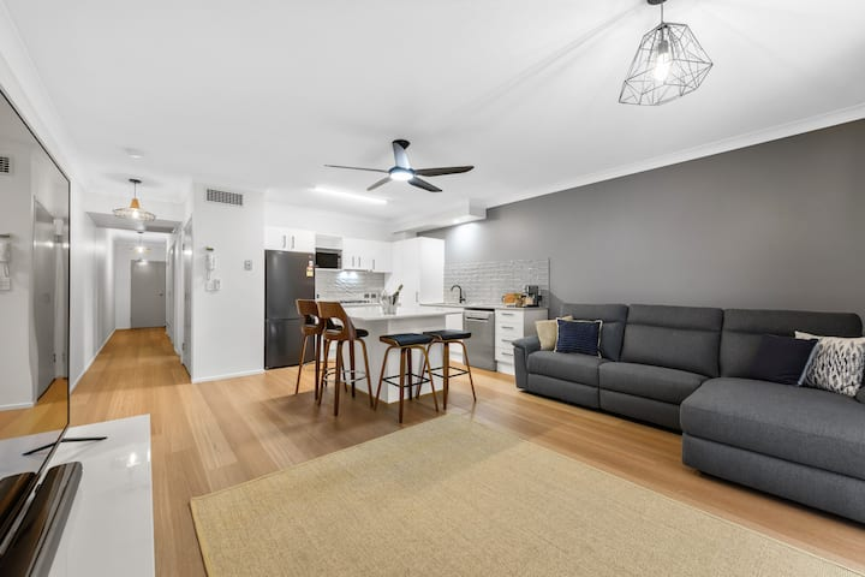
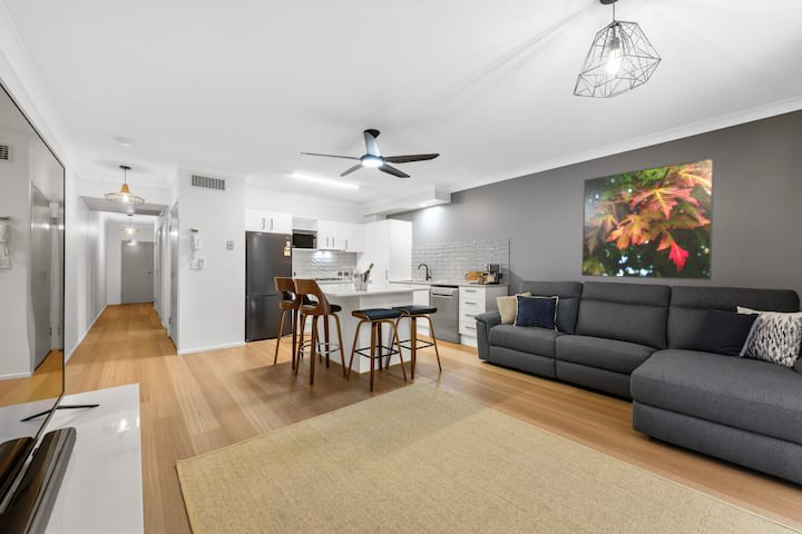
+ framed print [580,156,715,281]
